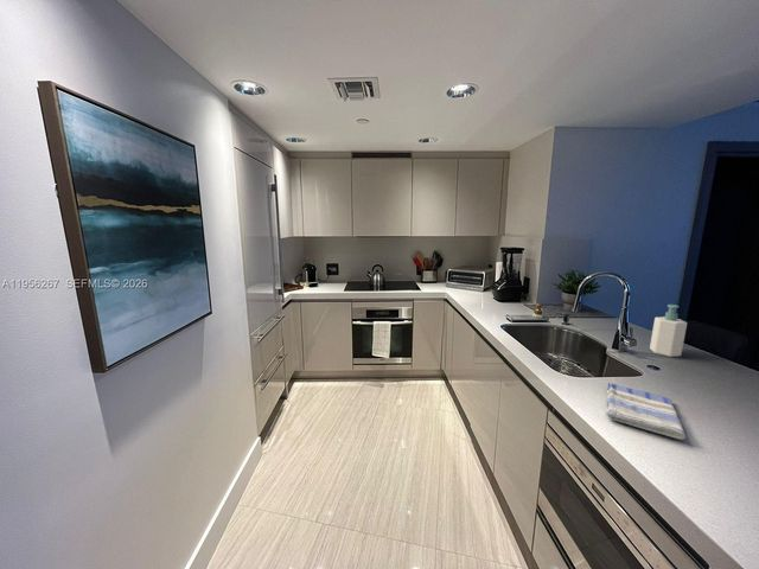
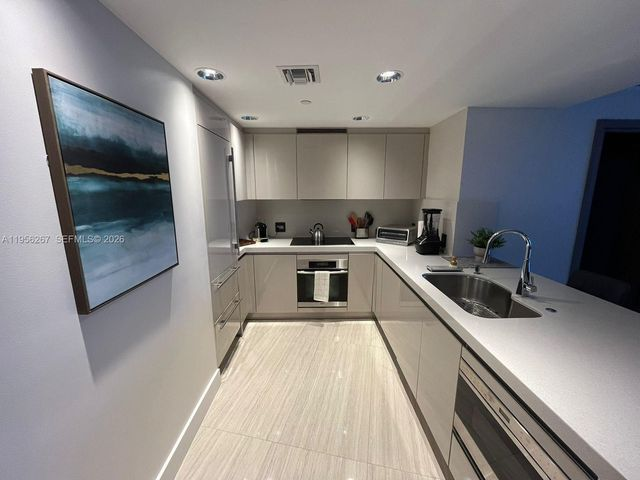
- soap bottle [649,303,688,358]
- dish towel [605,382,687,441]
